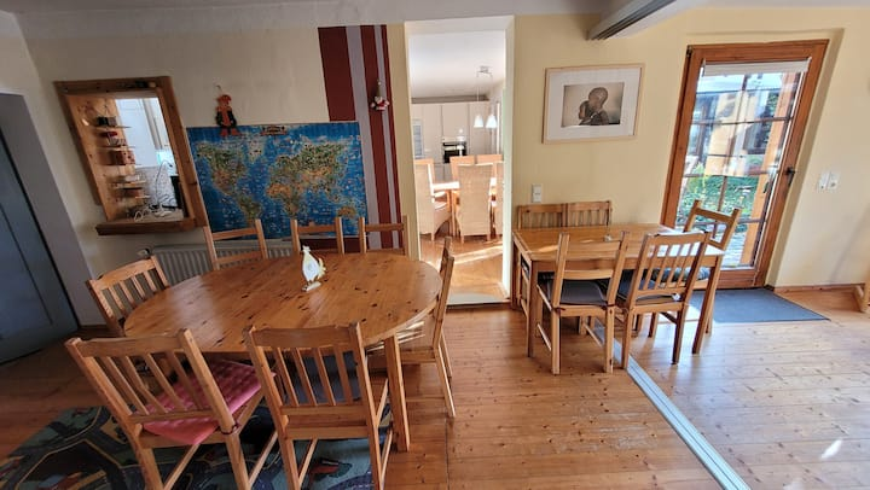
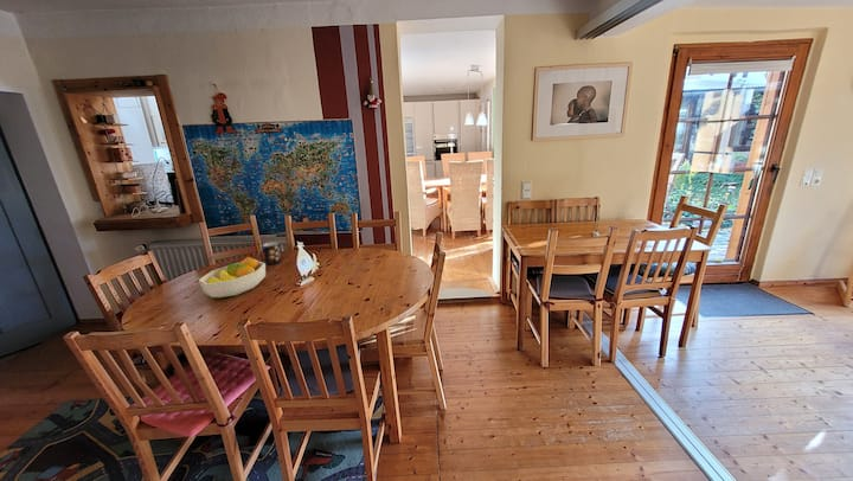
+ mug [259,242,282,265]
+ fruit bowl [198,256,267,299]
